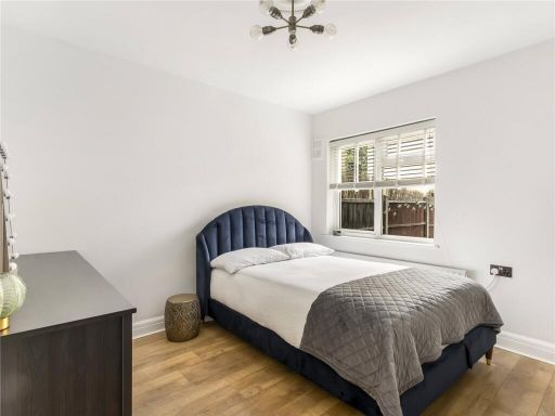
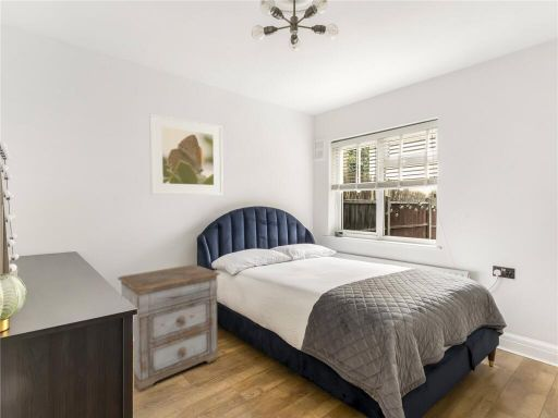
+ nightstand [117,263,221,392]
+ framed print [148,112,225,196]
